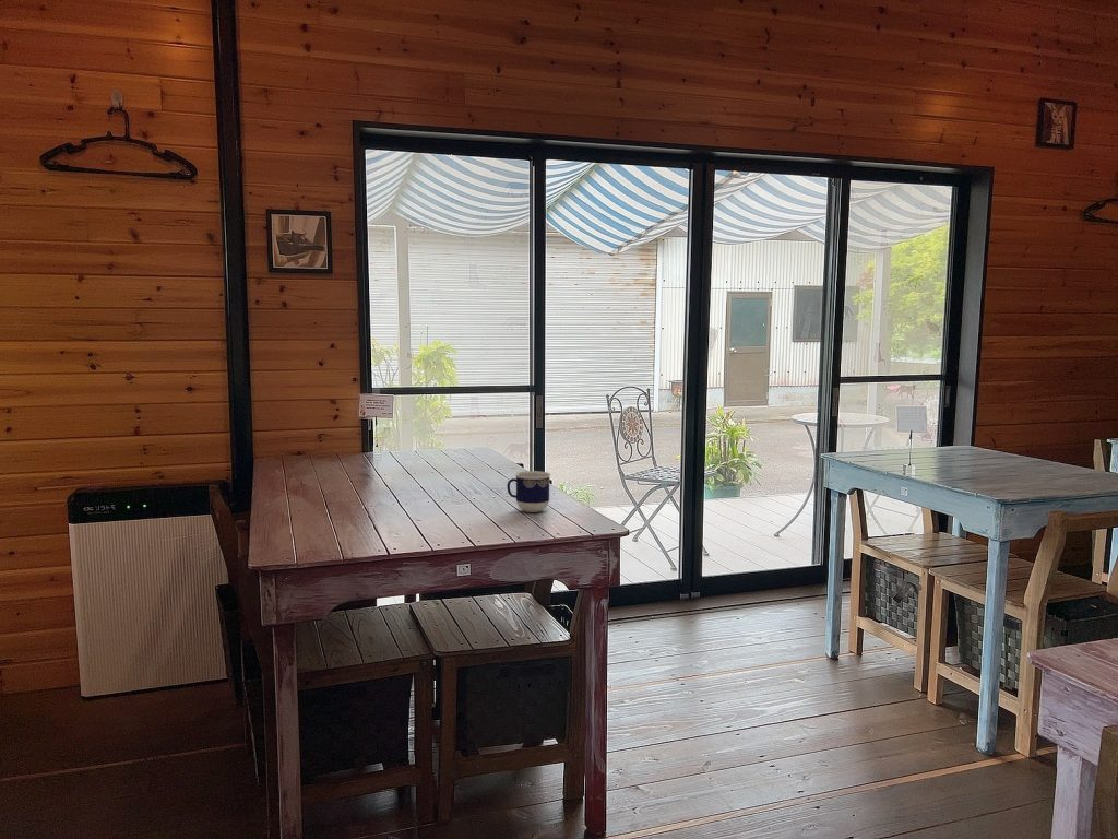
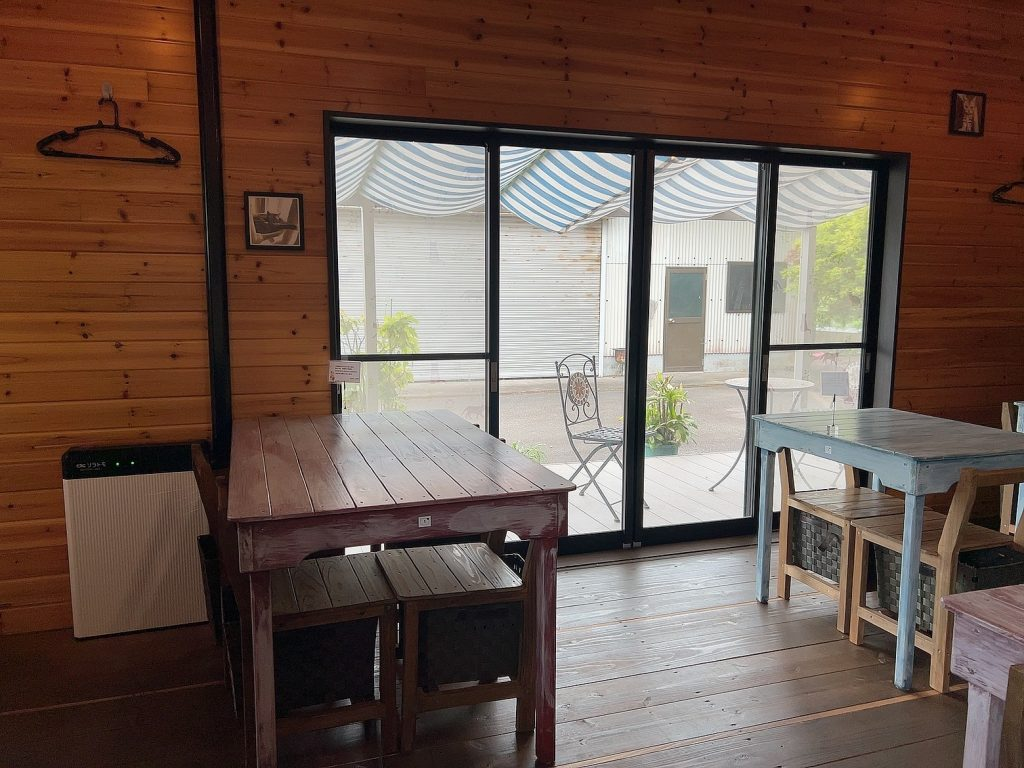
- cup [506,470,551,513]
